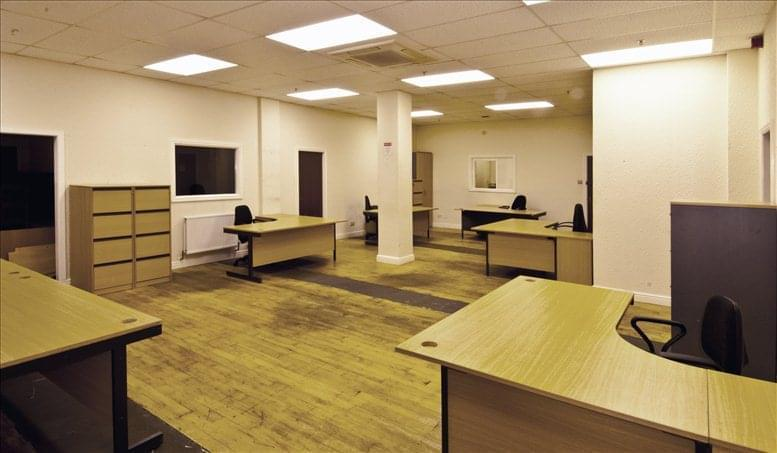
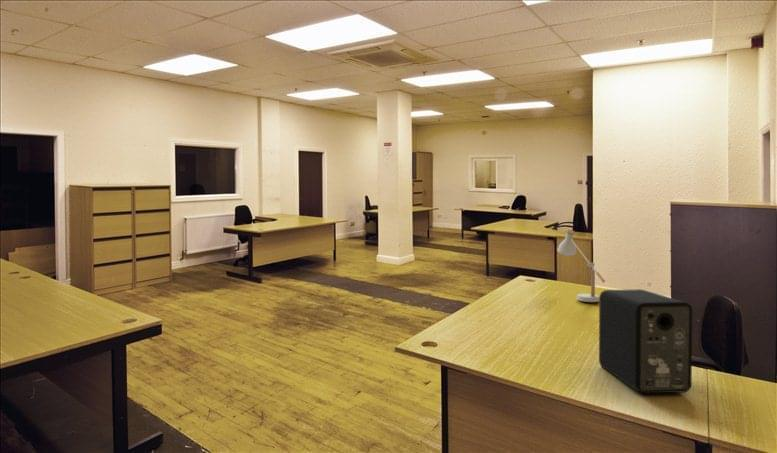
+ desk lamp [556,229,606,303]
+ speaker [598,288,693,395]
